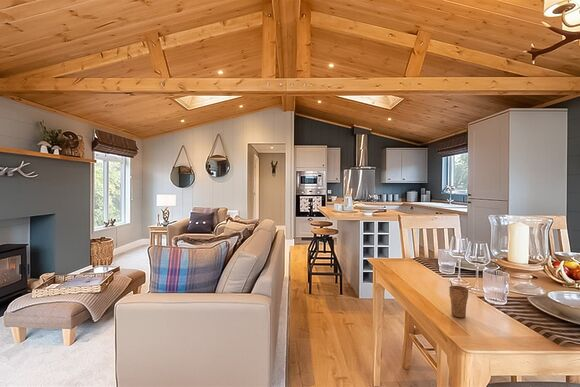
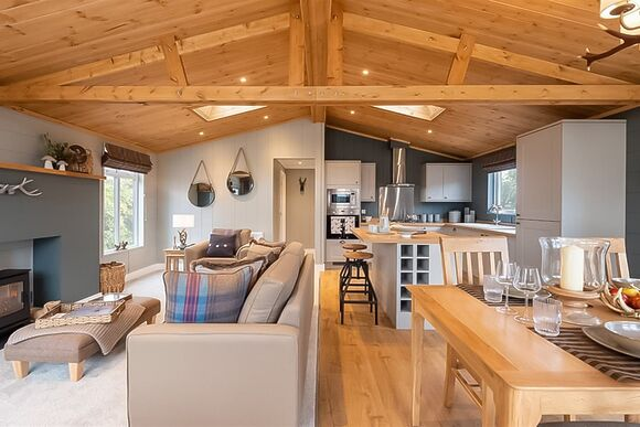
- cup [448,280,469,318]
